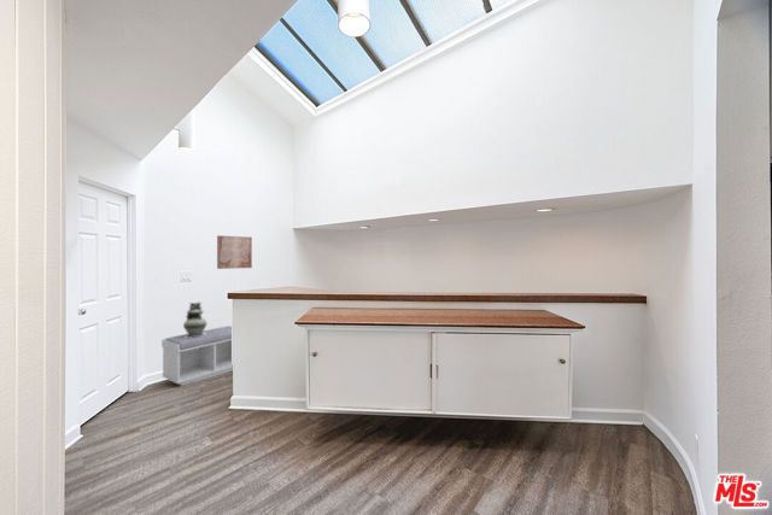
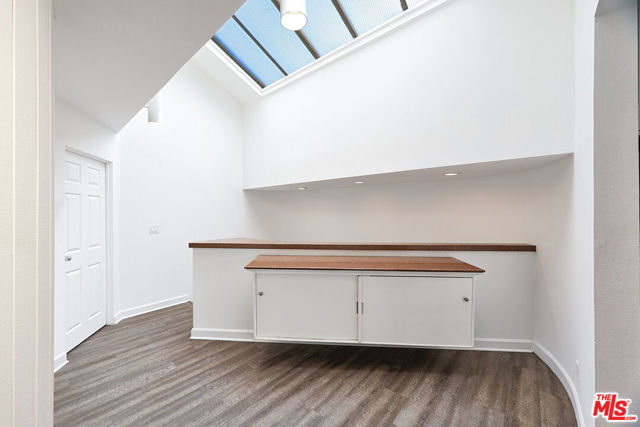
- decorative urn [182,300,207,338]
- wall art [216,234,253,270]
- bench [160,324,234,387]
